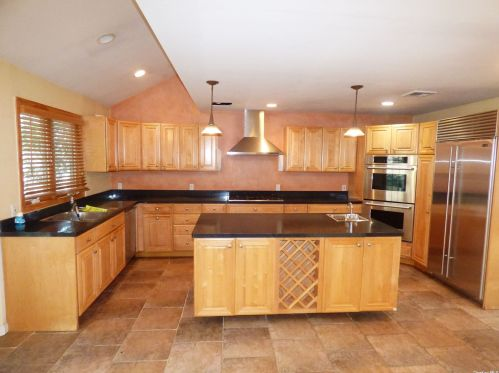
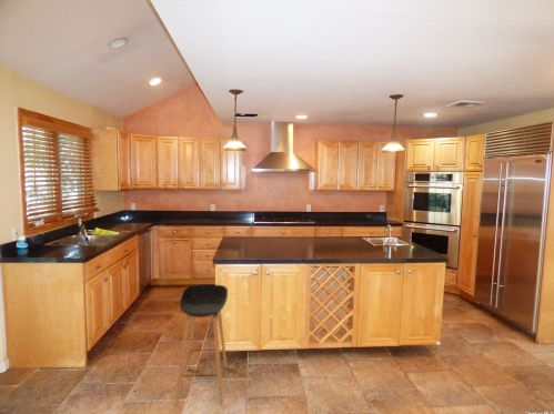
+ stool [174,283,229,407]
